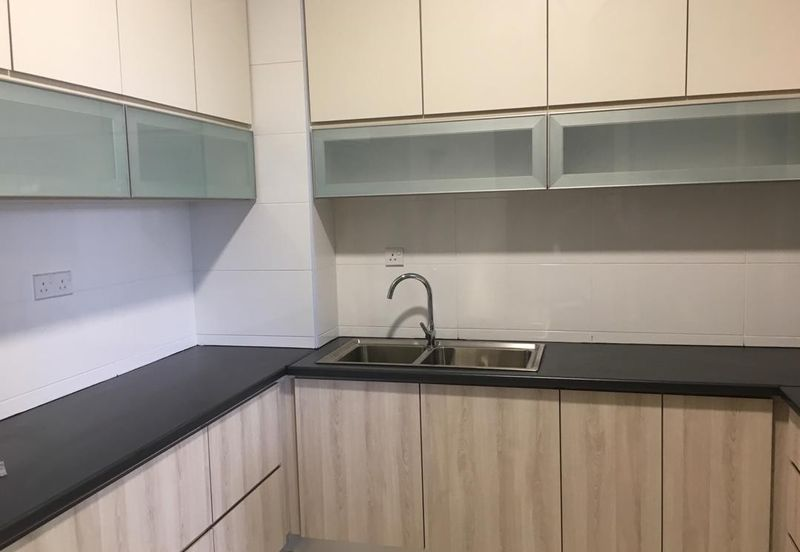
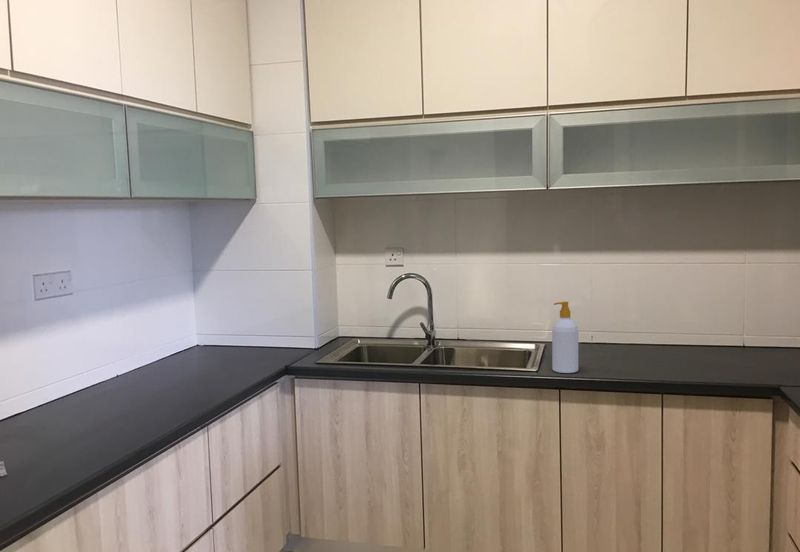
+ soap bottle [551,301,579,374]
